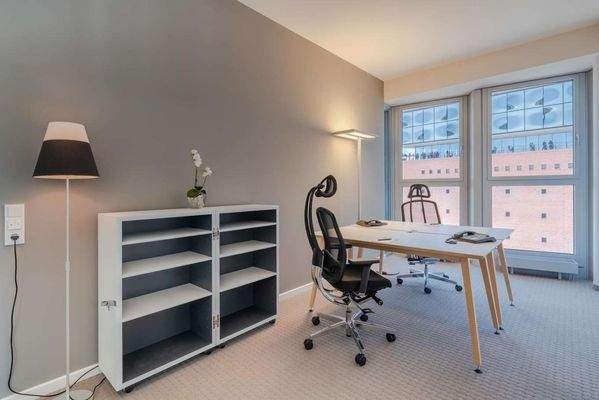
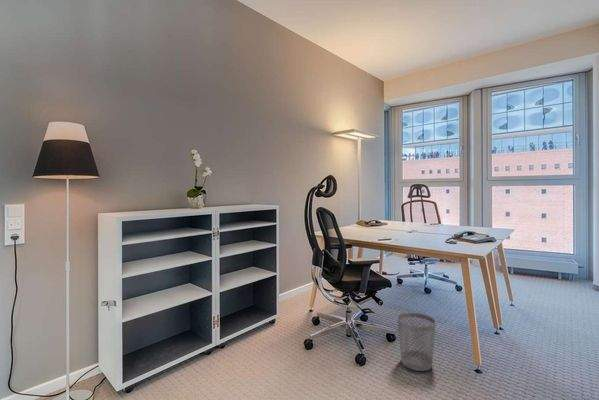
+ wastebasket [397,312,437,372]
